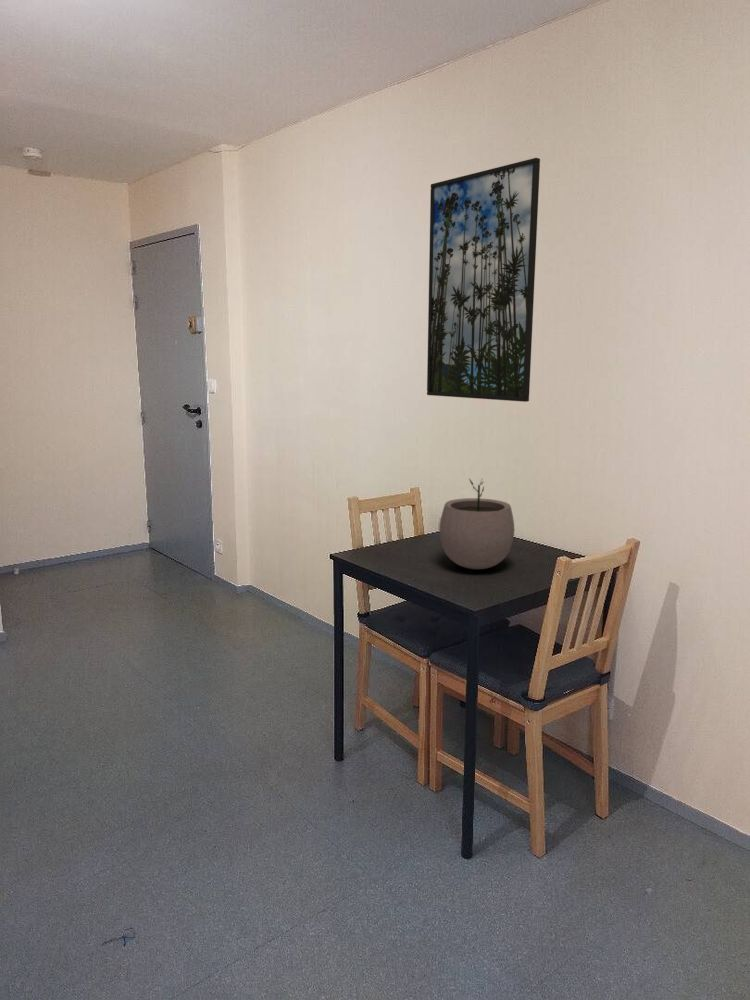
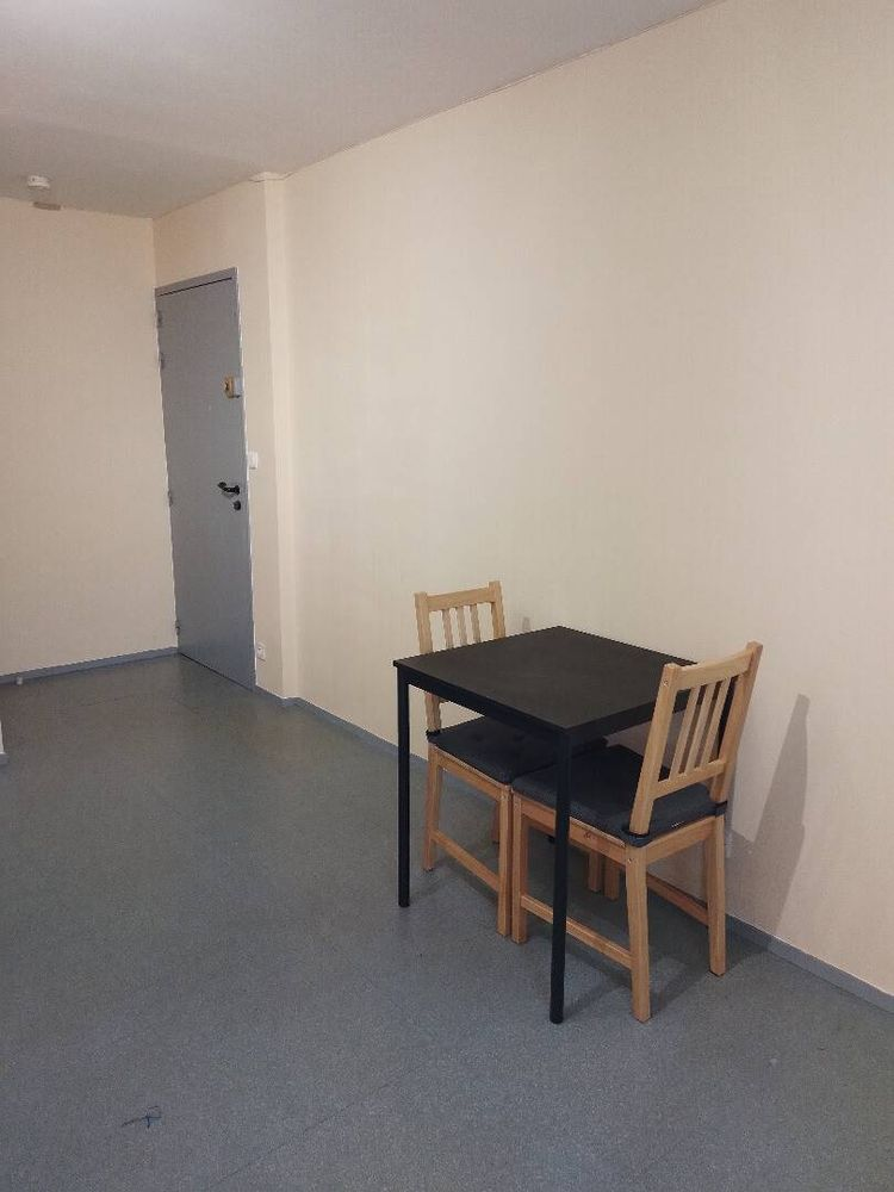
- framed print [426,157,541,403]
- plant pot [439,477,515,570]
